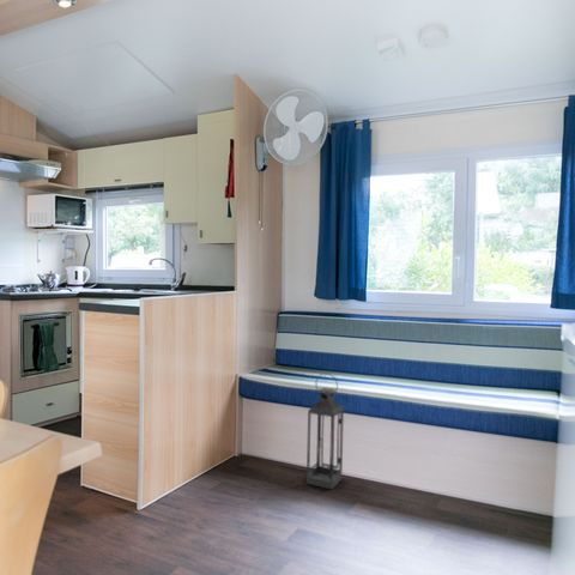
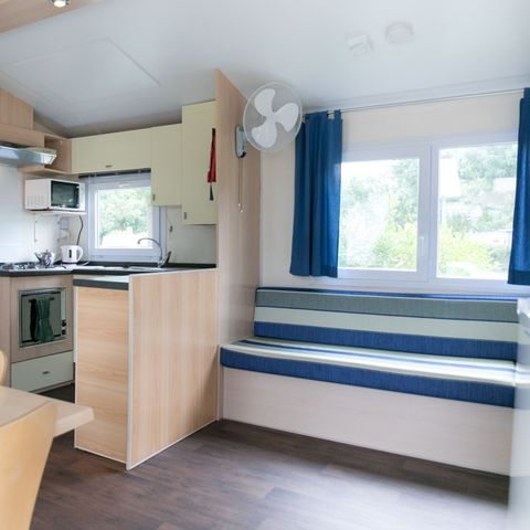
- lantern [305,371,345,490]
